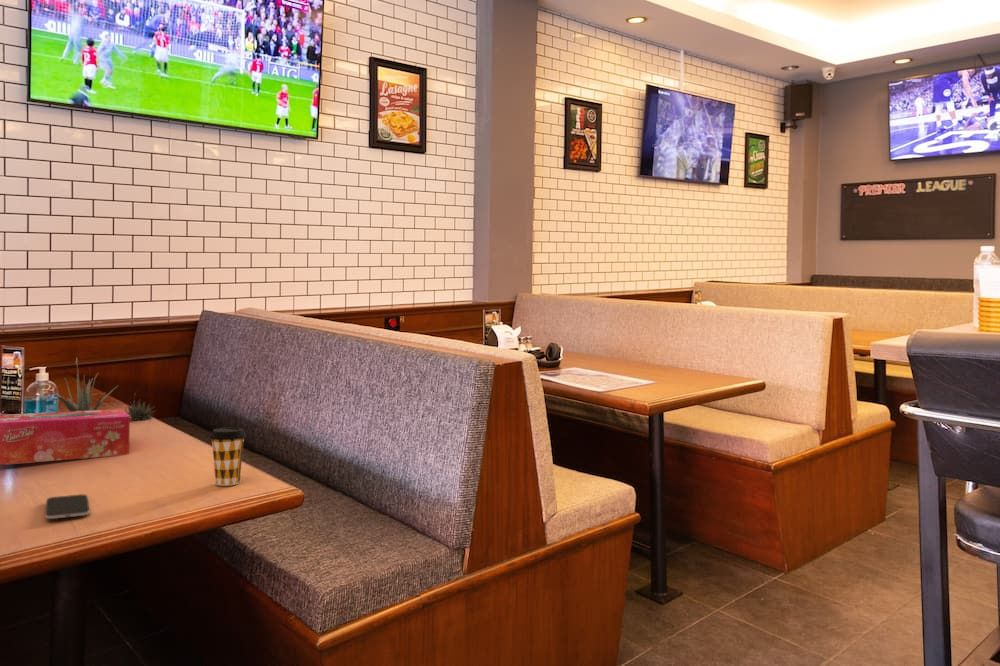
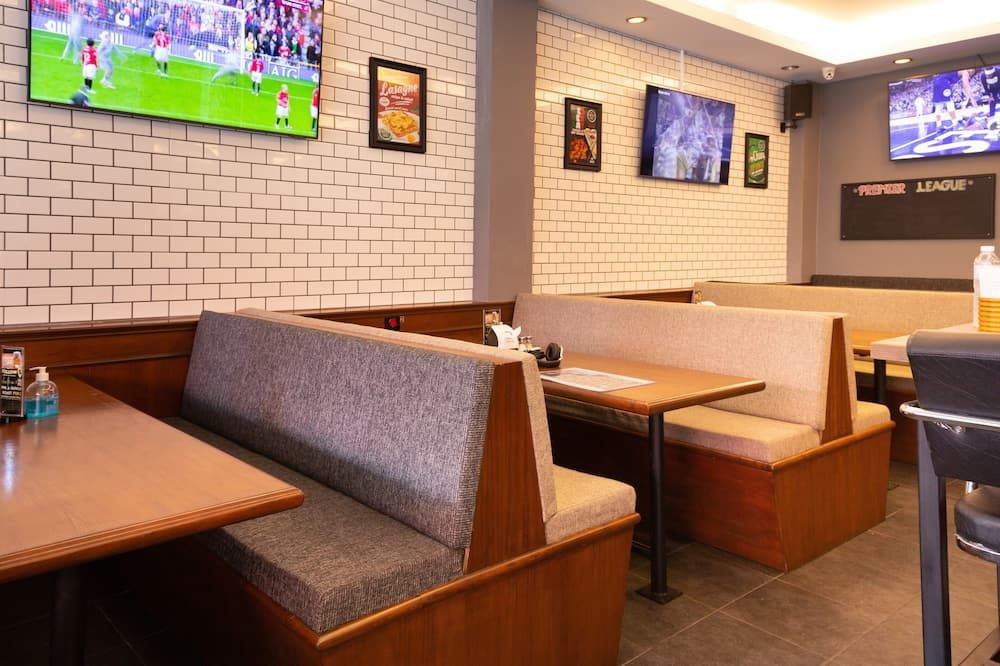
- succulent plant [45,357,157,421]
- tissue box [0,408,131,466]
- smartphone [45,494,90,520]
- coffee cup [208,427,247,487]
